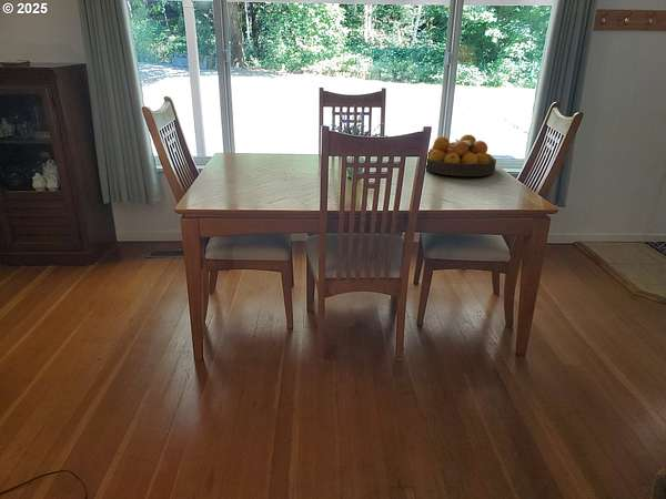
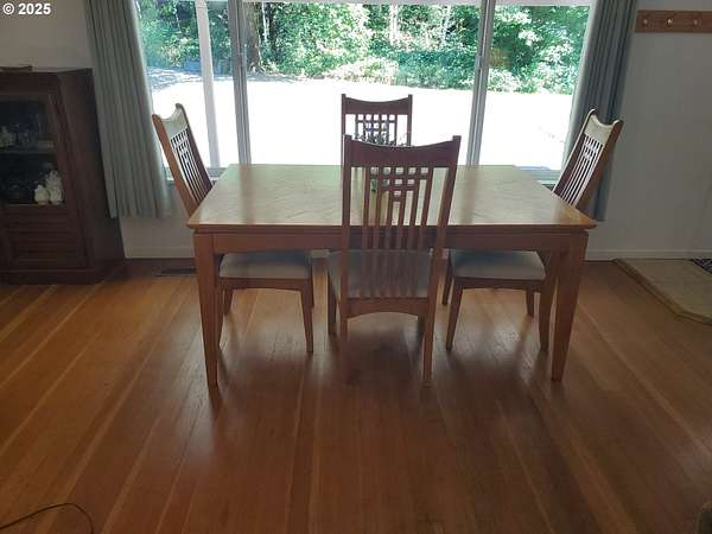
- fruit bowl [425,133,497,177]
